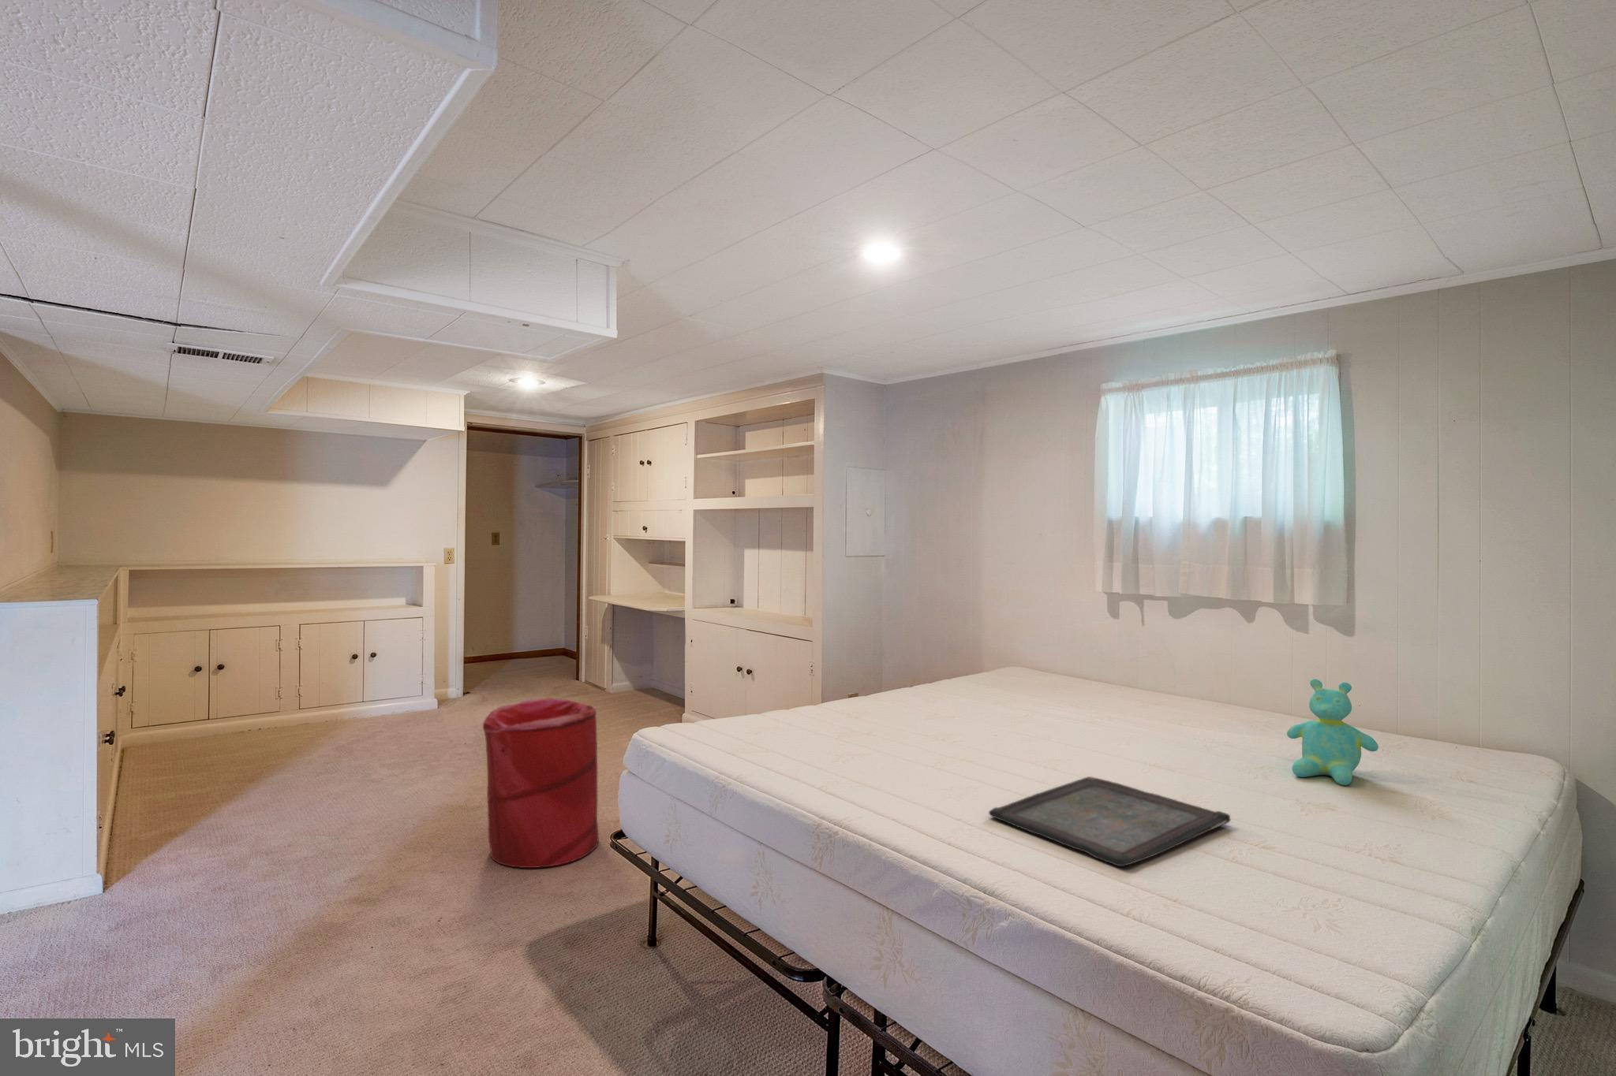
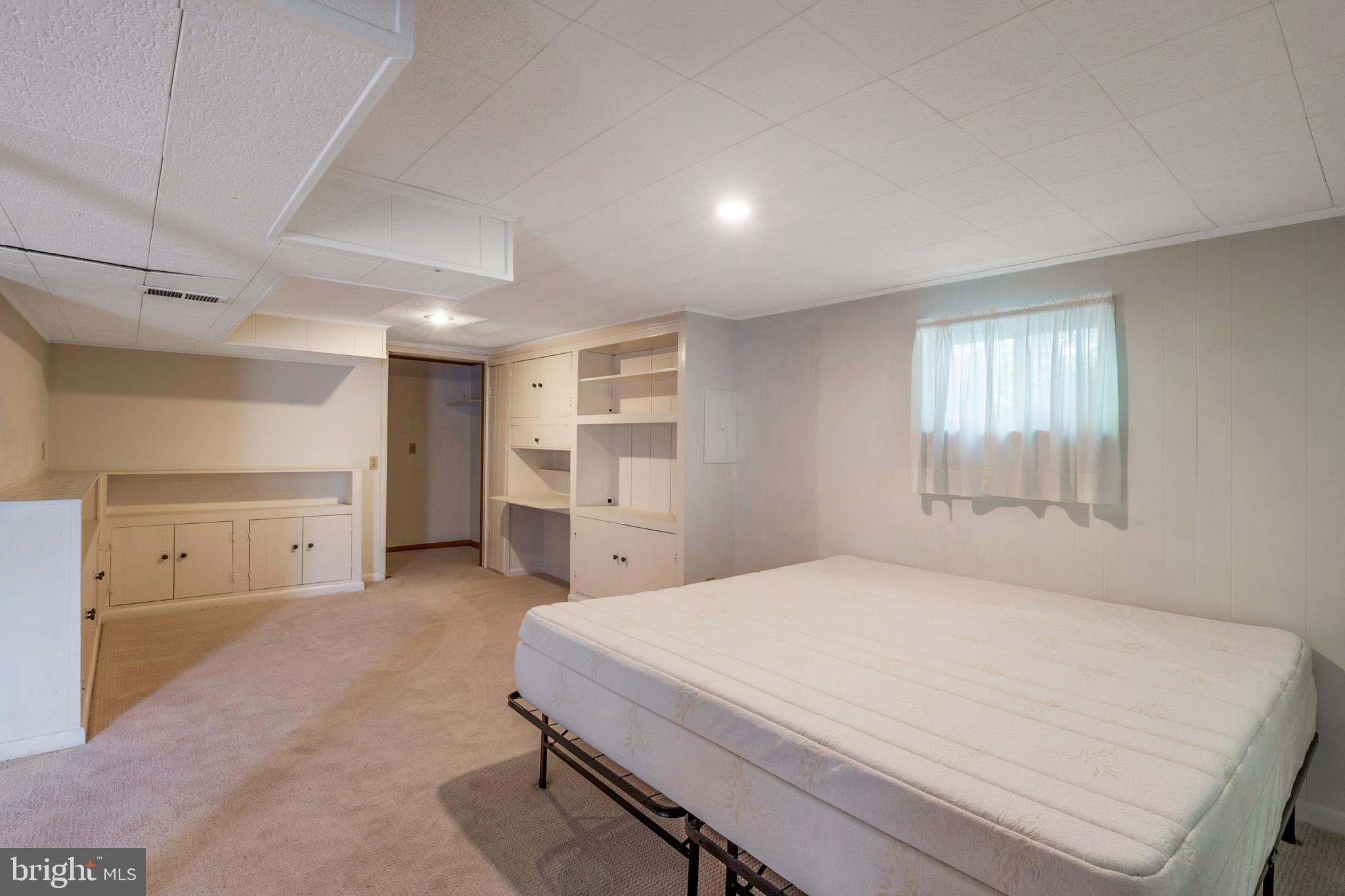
- teddy bear [1286,679,1379,785]
- laundry hamper [482,697,600,868]
- serving tray [988,776,1232,867]
